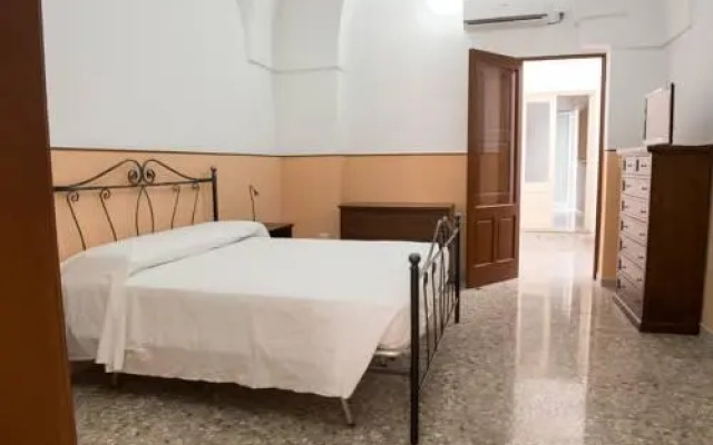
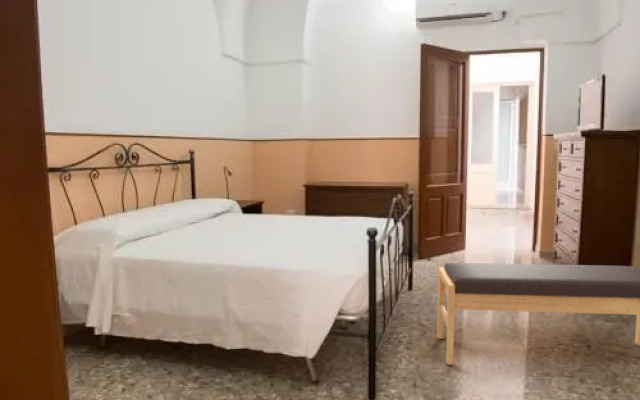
+ bench [436,262,640,366]
